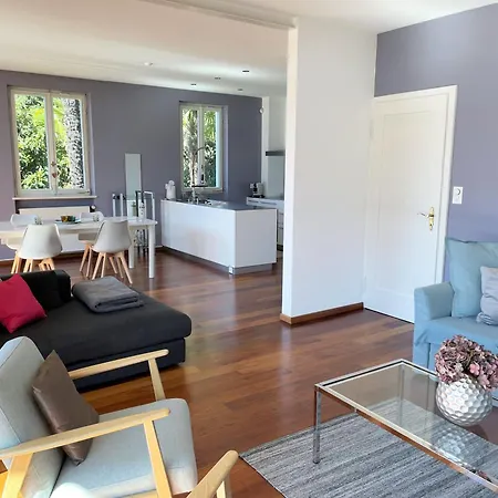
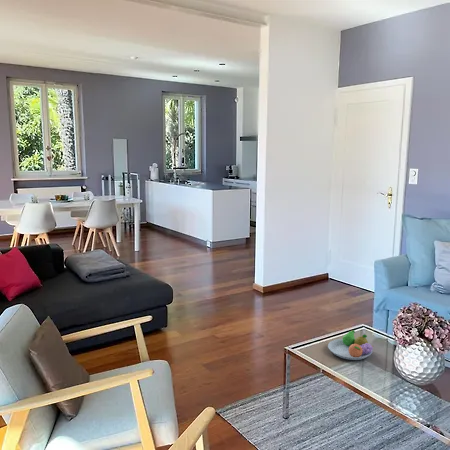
+ fruit bowl [327,329,374,361]
